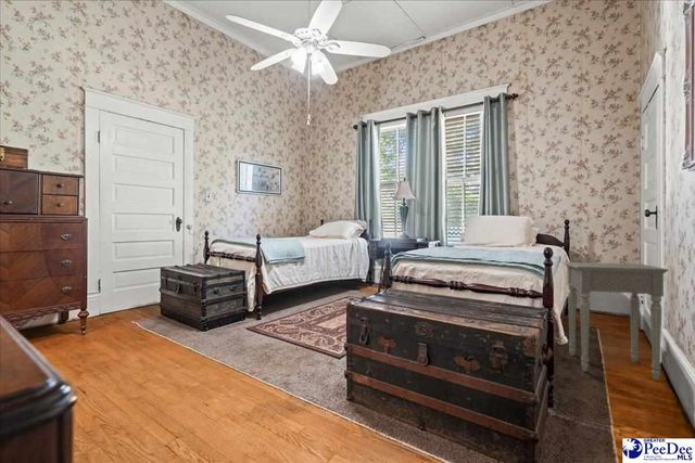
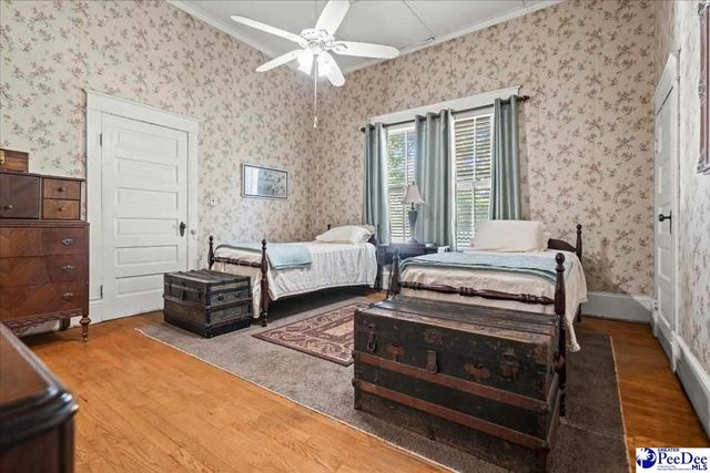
- side table [561,261,669,381]
